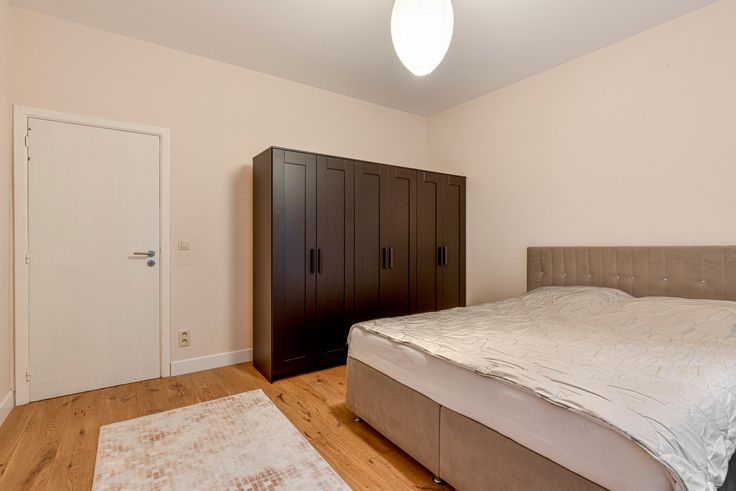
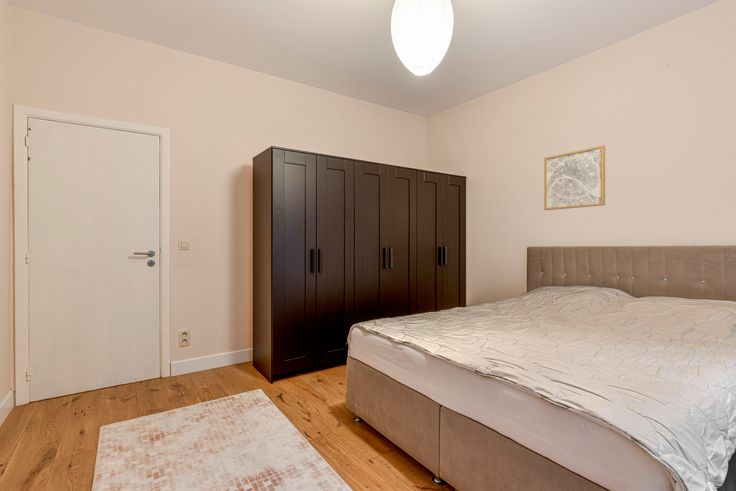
+ wall art [543,144,606,211]
